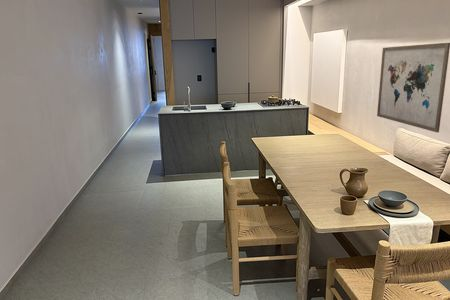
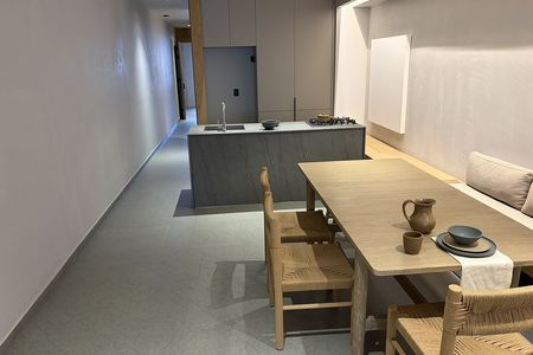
- wall art [376,42,450,133]
